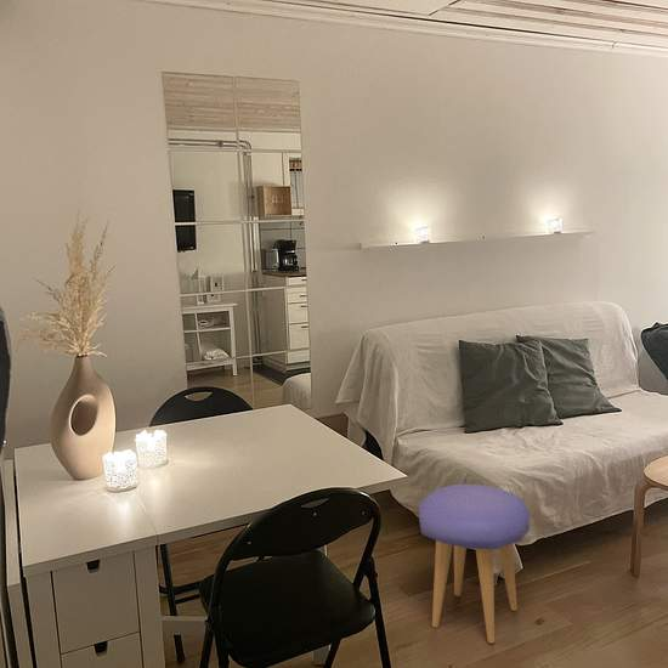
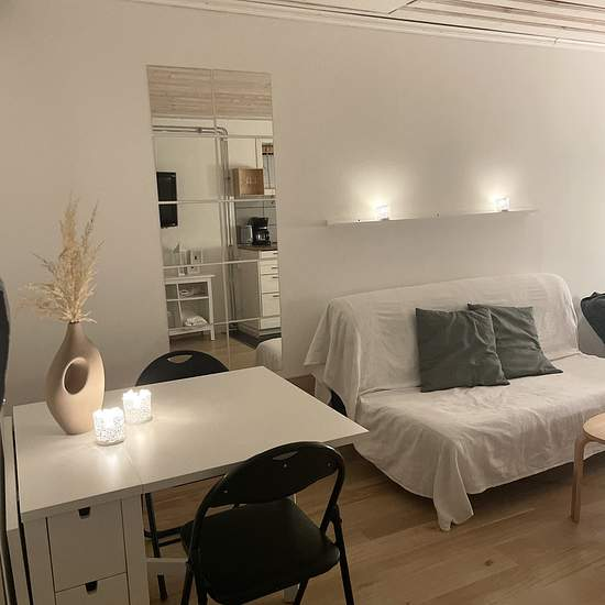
- stool [418,483,531,644]
